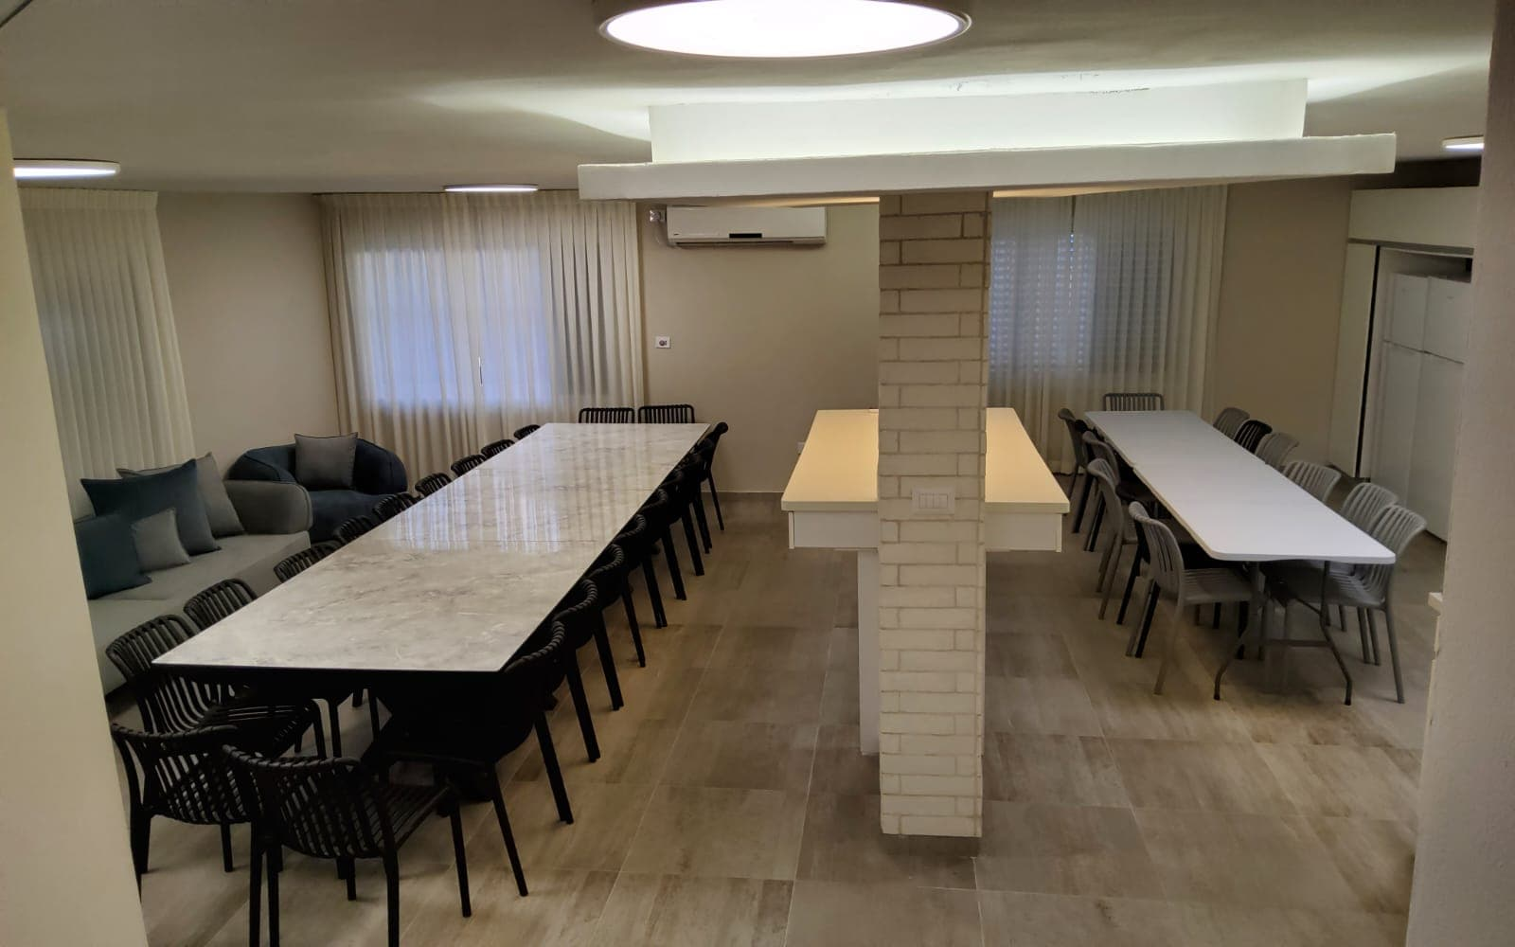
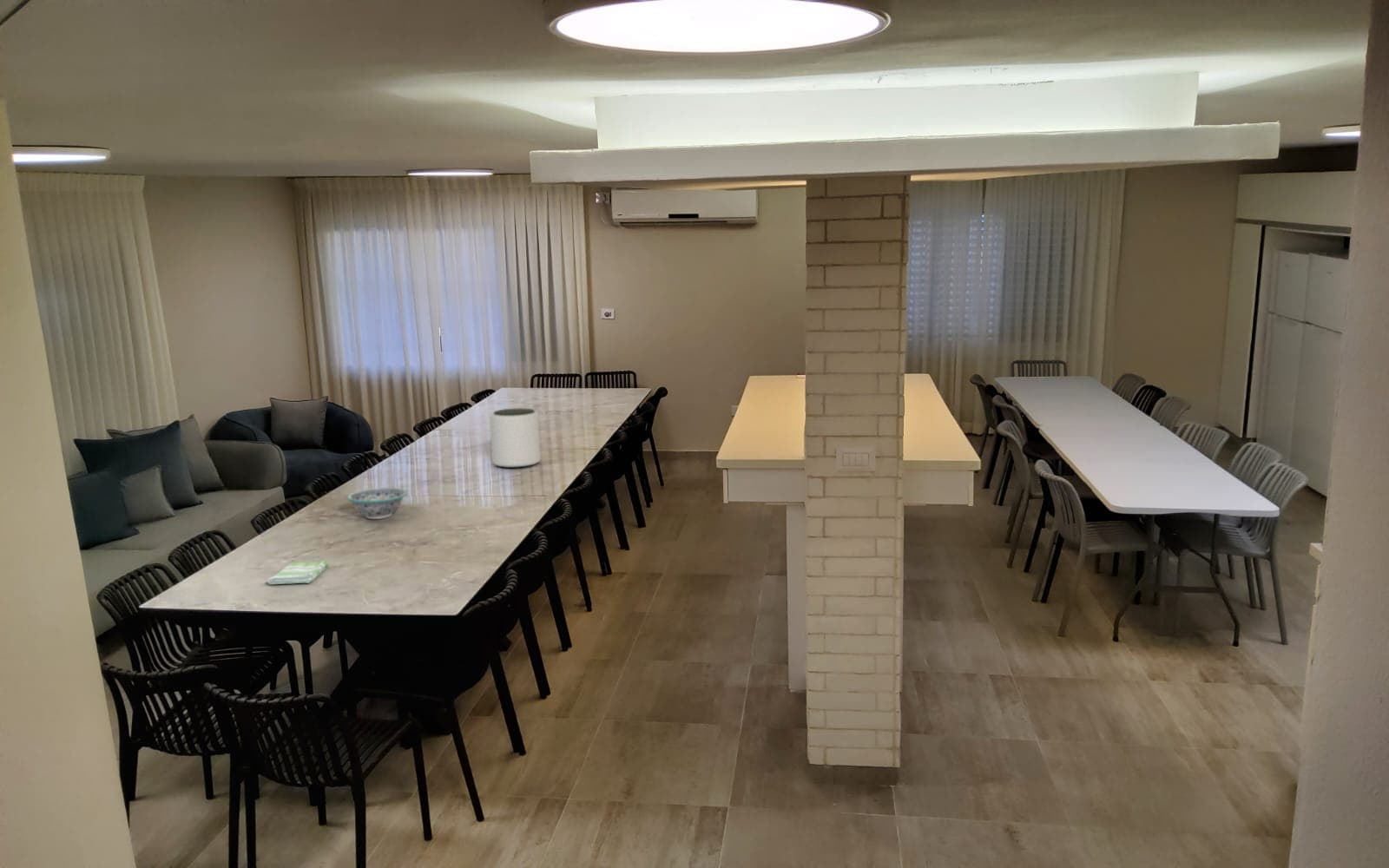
+ decorative bowl [346,487,409,520]
+ plant pot [490,407,542,469]
+ dish towel [267,560,329,585]
